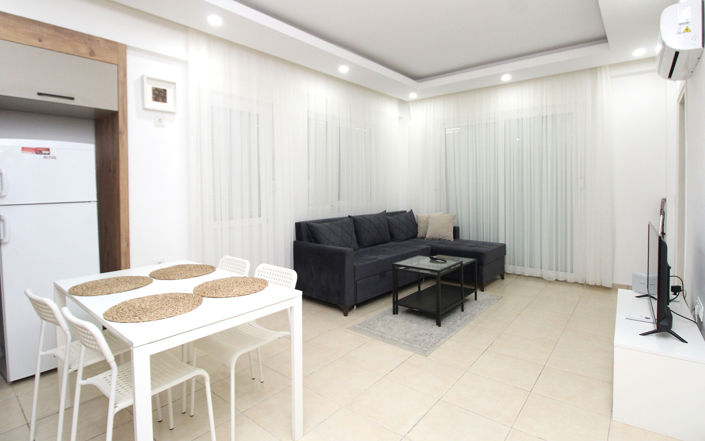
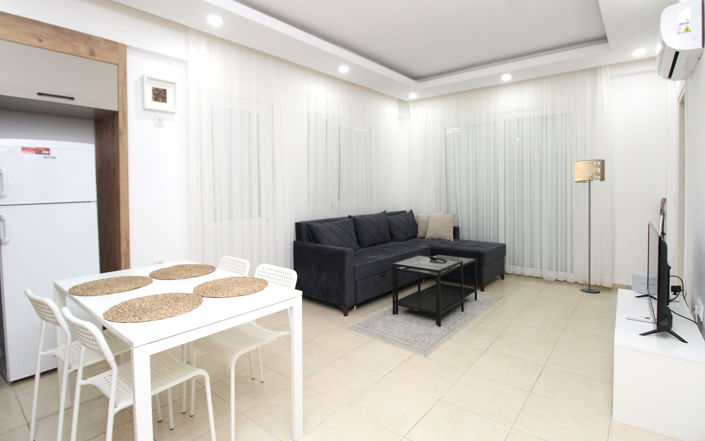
+ floor lamp [574,159,606,294]
